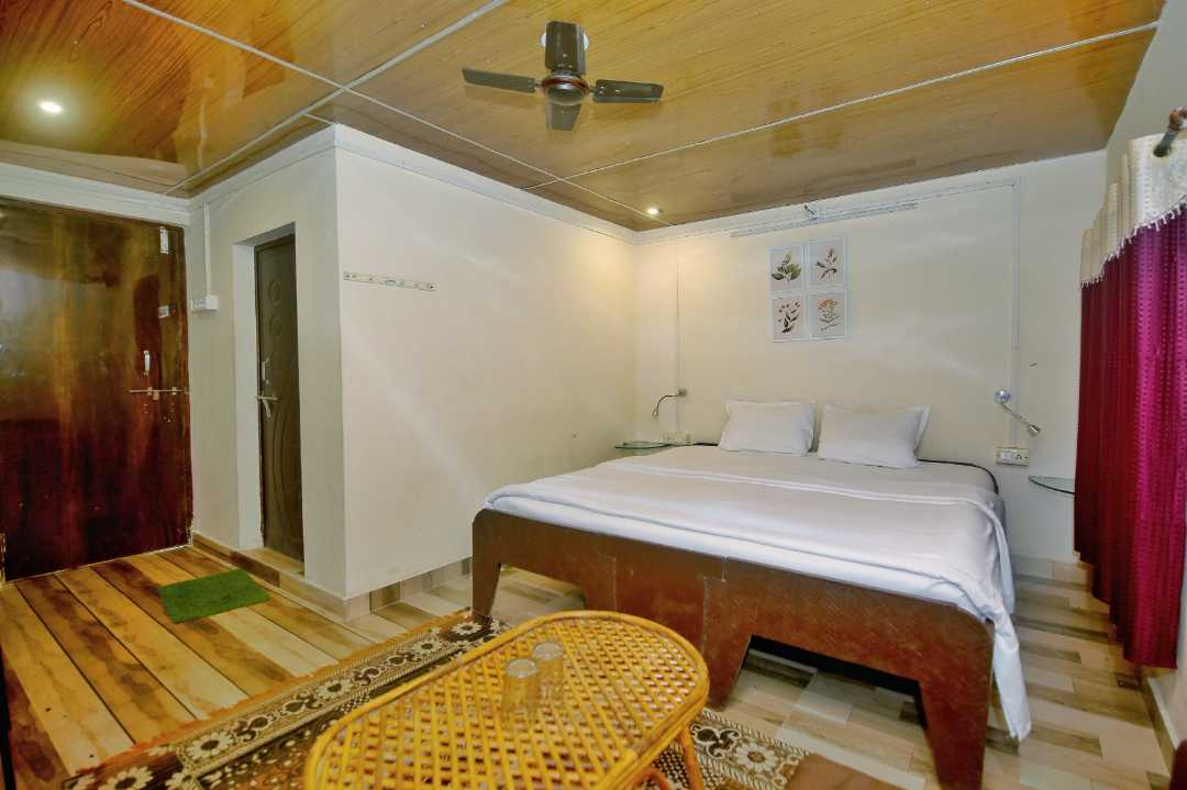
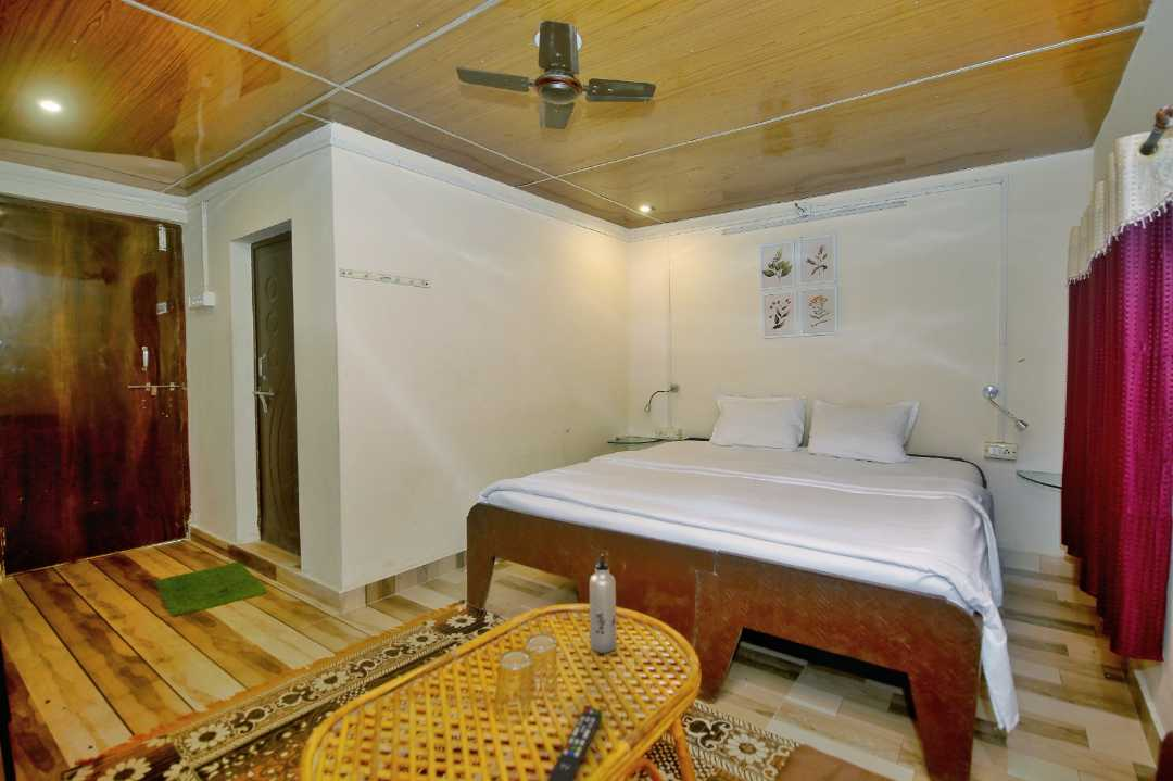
+ remote control [546,706,603,781]
+ water bottle [589,553,617,654]
